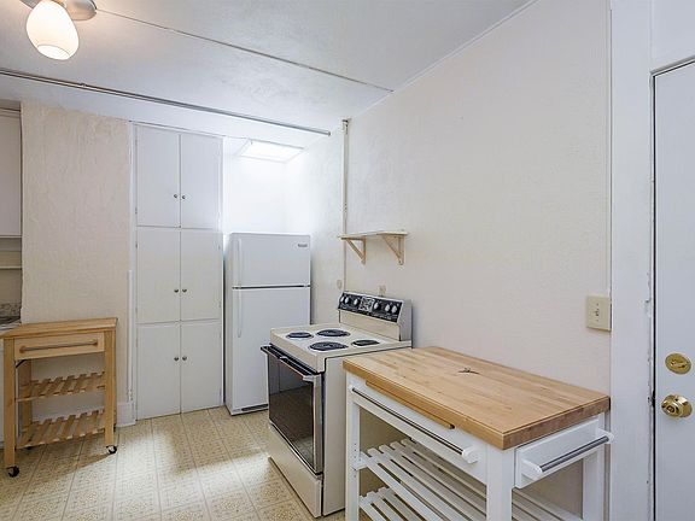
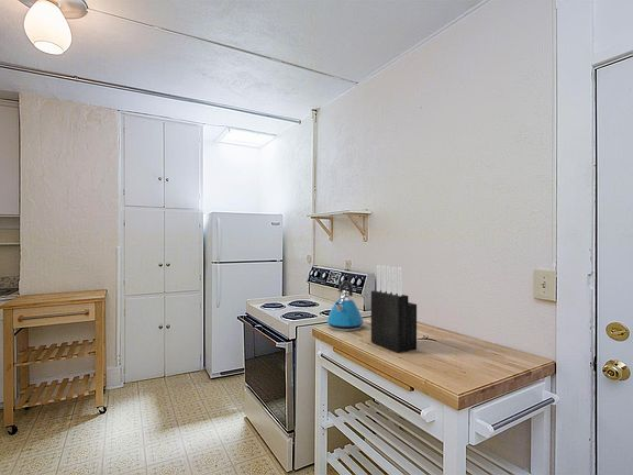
+ kettle [326,279,365,332]
+ knife block [370,264,418,354]
